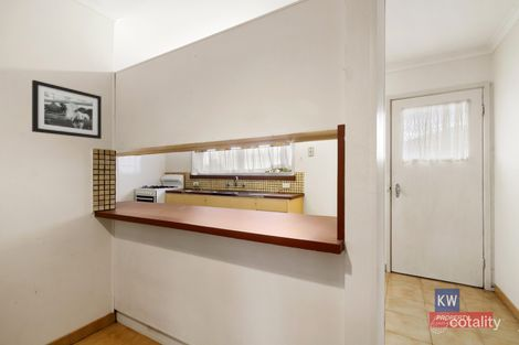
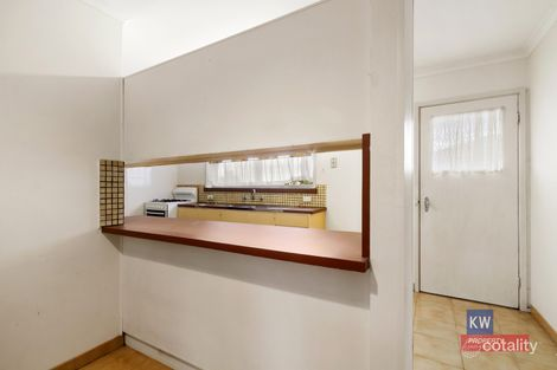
- picture frame [31,79,103,140]
